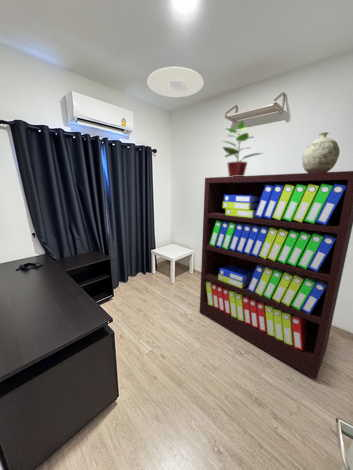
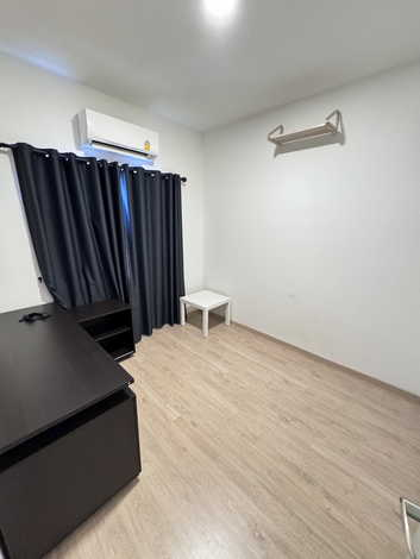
- decorative vase [301,131,341,173]
- ceiling light [146,66,205,98]
- potted plant [221,120,264,177]
- bookshelf [199,170,353,380]
